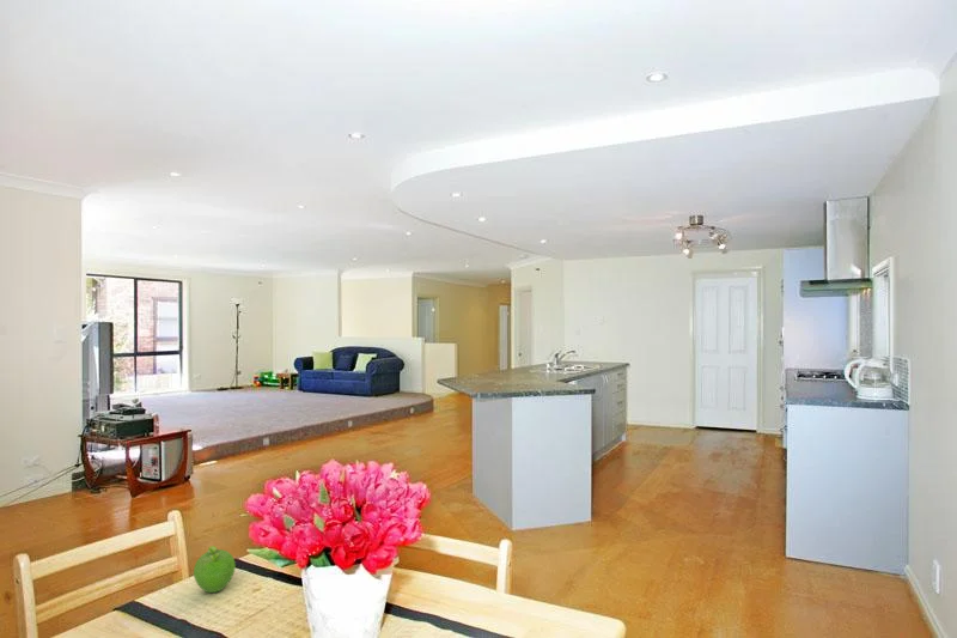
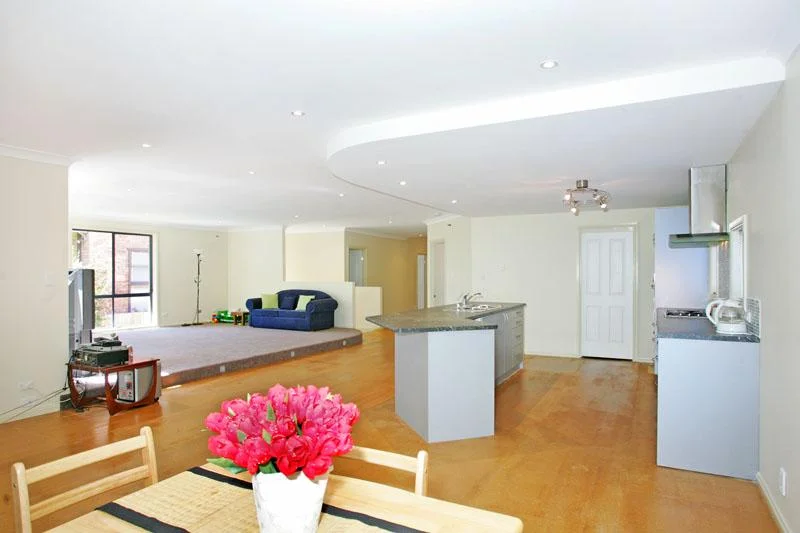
- fruit [193,545,237,594]
